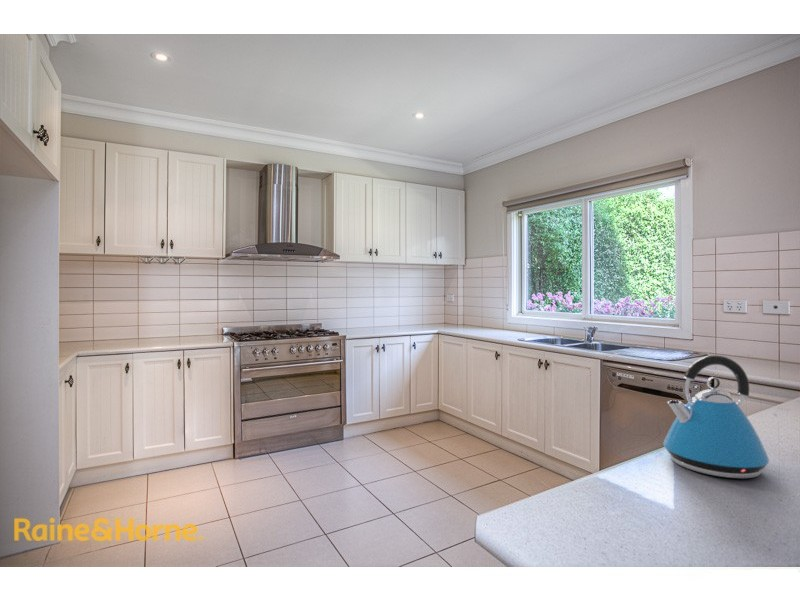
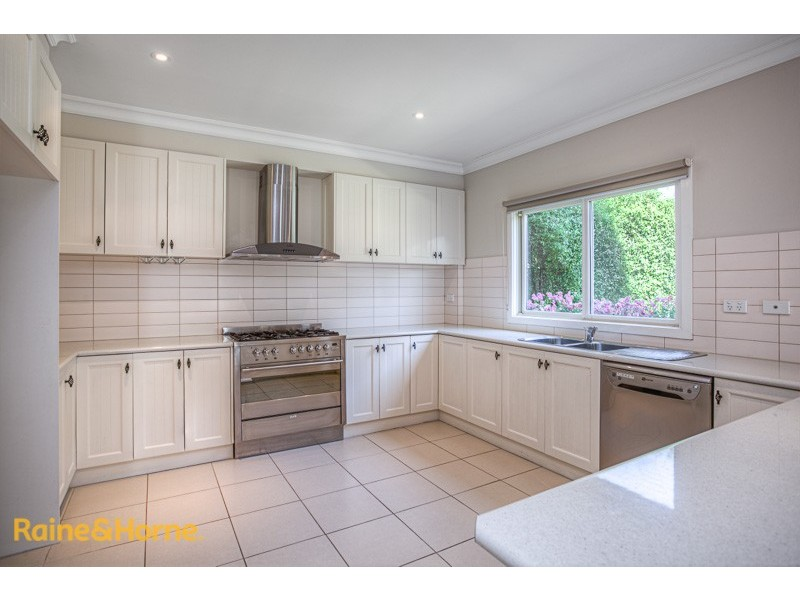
- kettle [662,354,770,479]
